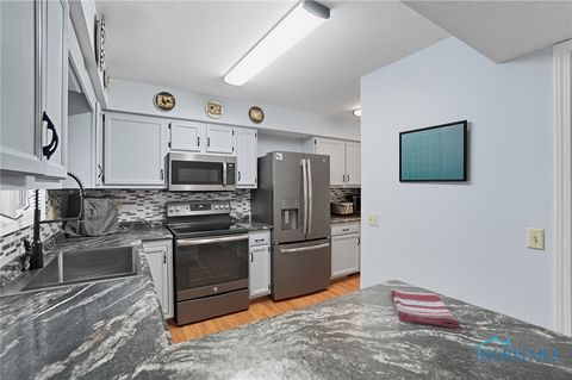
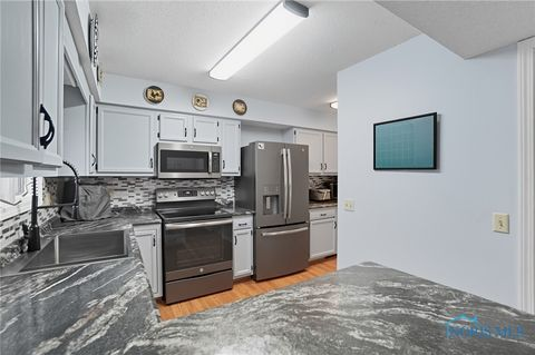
- dish towel [390,287,461,329]
